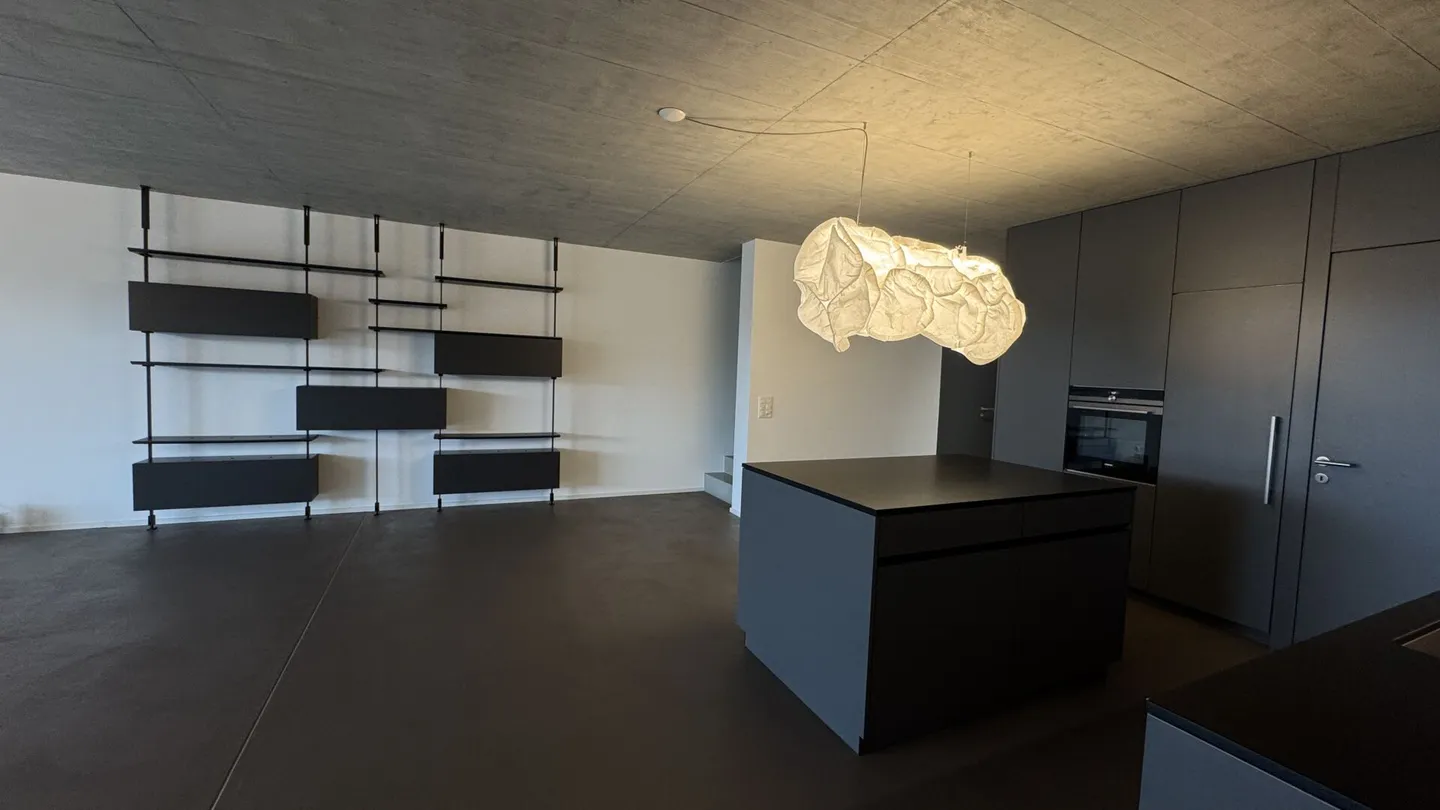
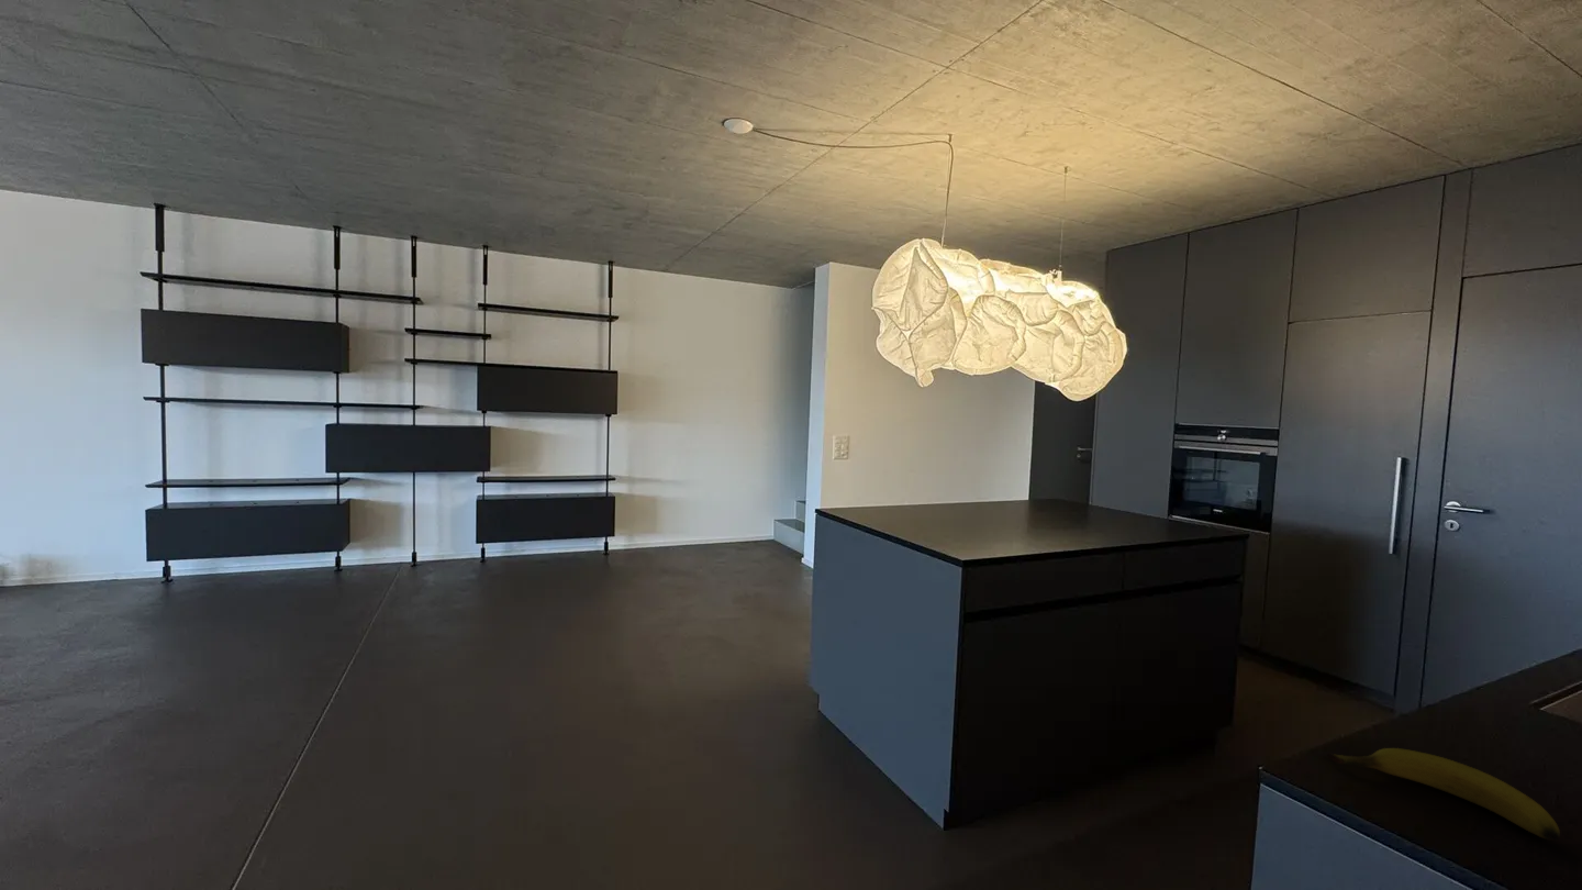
+ banana [1326,747,1561,842]
